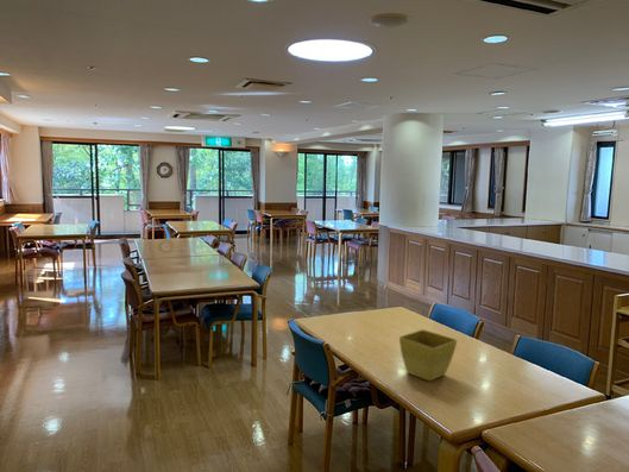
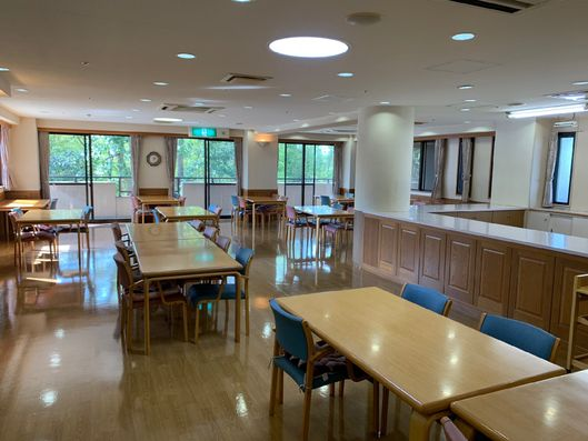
- flower pot [398,328,458,382]
